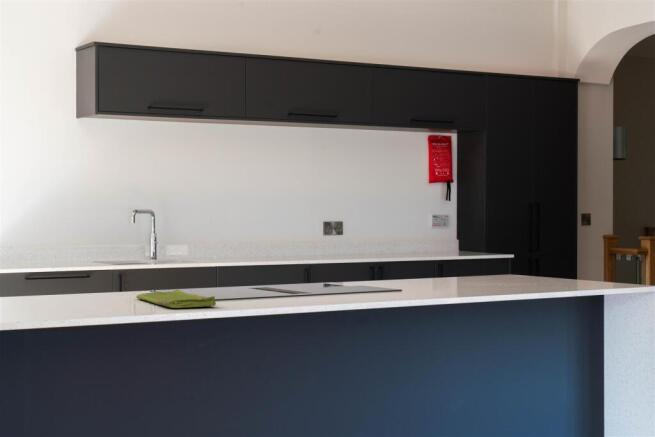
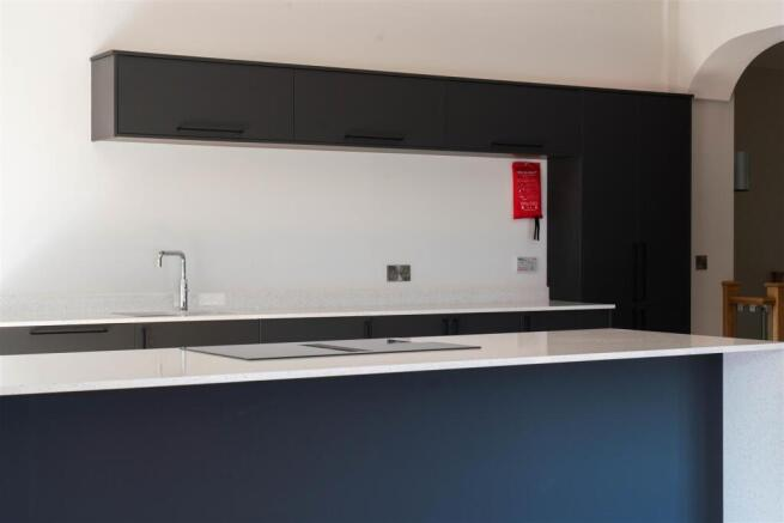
- dish towel [135,288,217,309]
